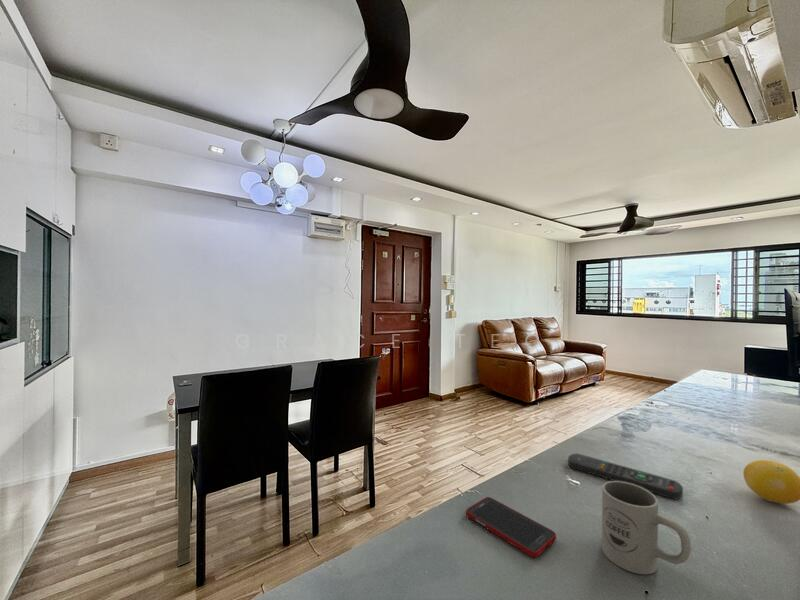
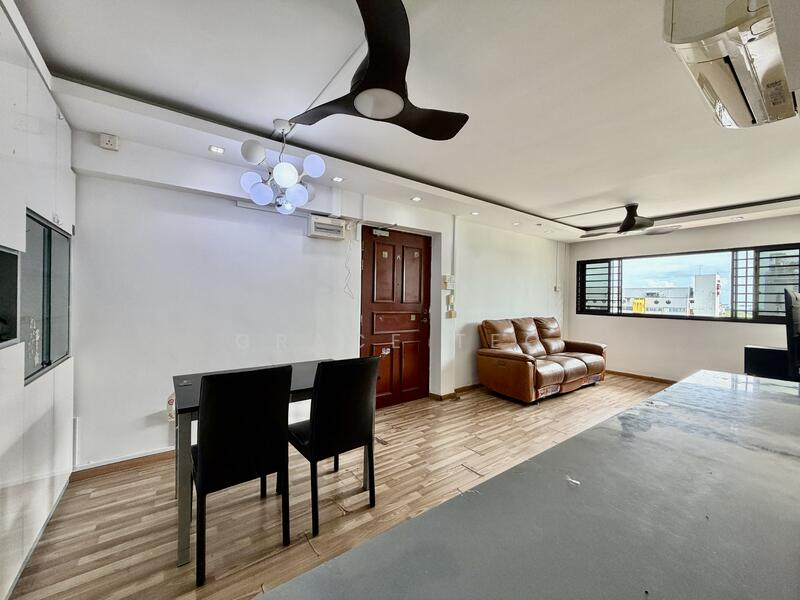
- remote control [567,452,684,500]
- fruit [743,459,800,505]
- cell phone [465,496,557,558]
- mug [601,480,693,575]
